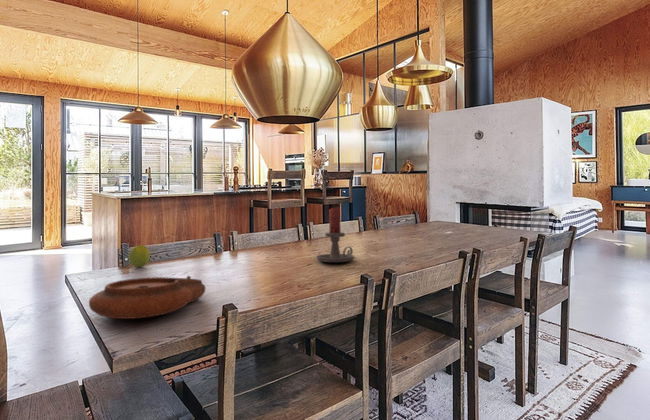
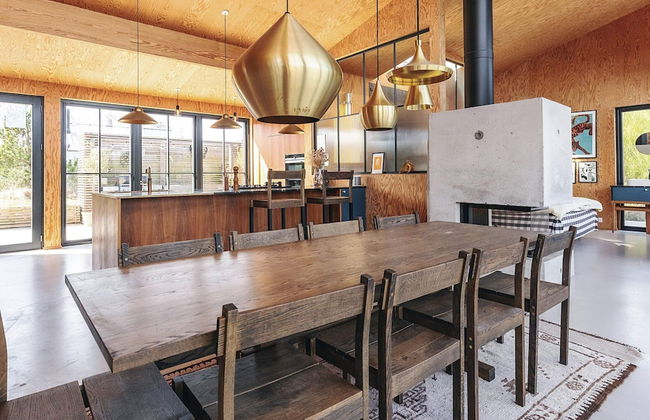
- candle holder [315,206,355,263]
- plate [88,274,206,320]
- fruit [128,244,151,268]
